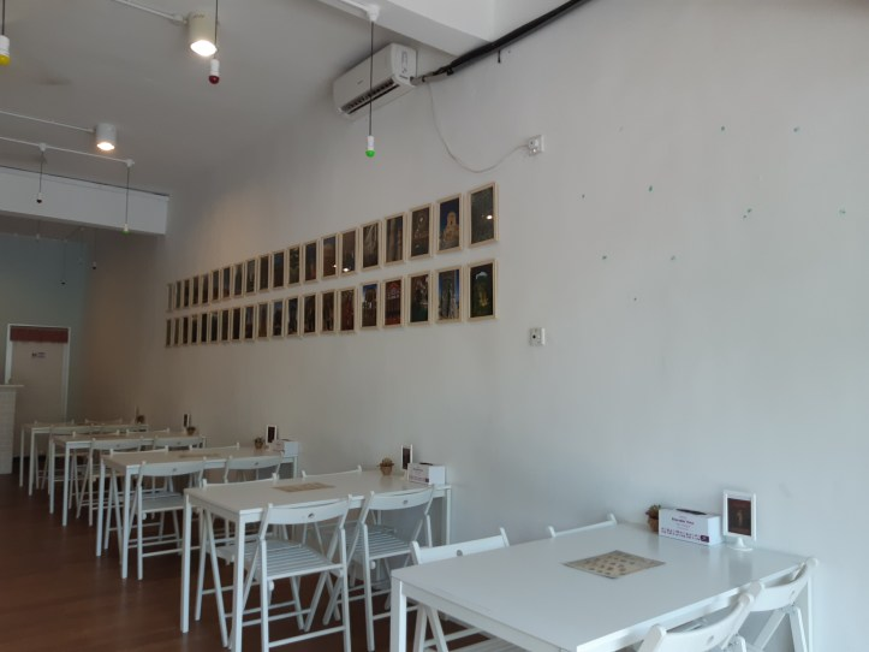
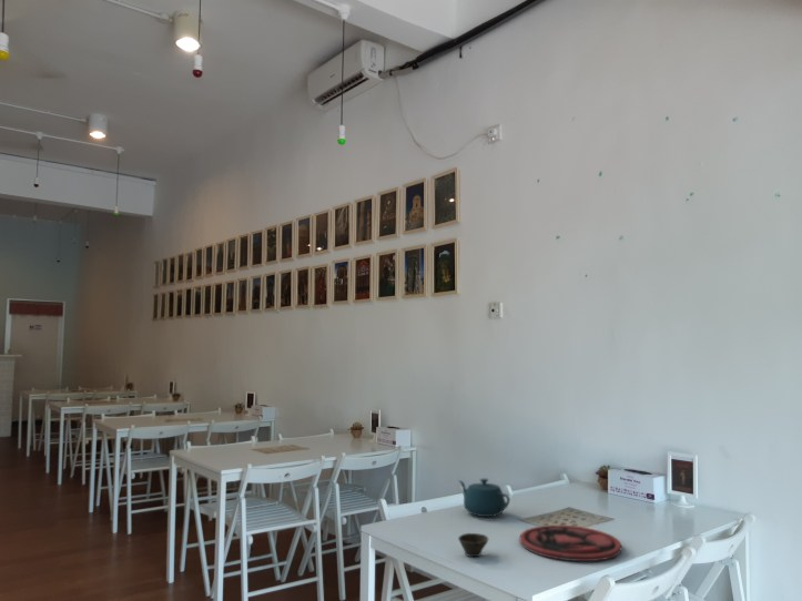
+ cup [457,532,489,558]
+ plate [519,524,622,562]
+ teapot [457,478,511,518]
